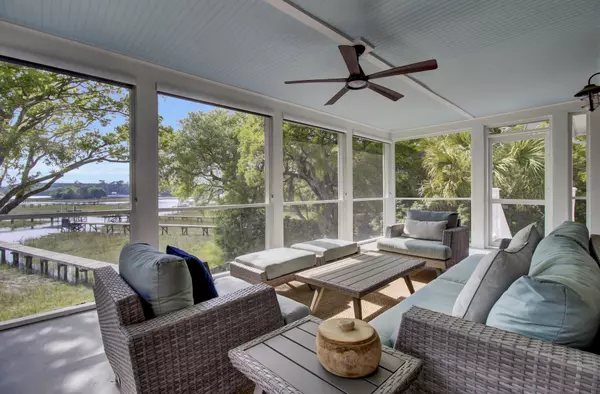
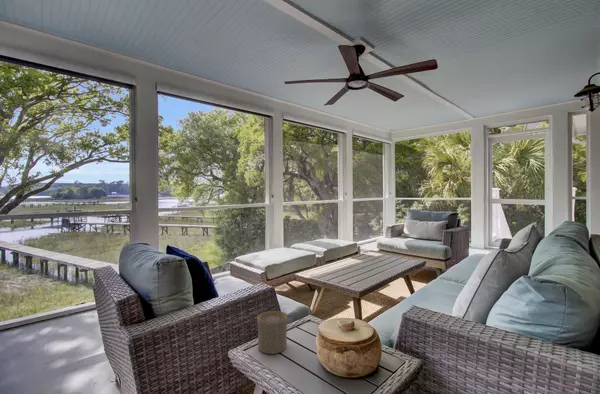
+ cup [256,310,289,355]
